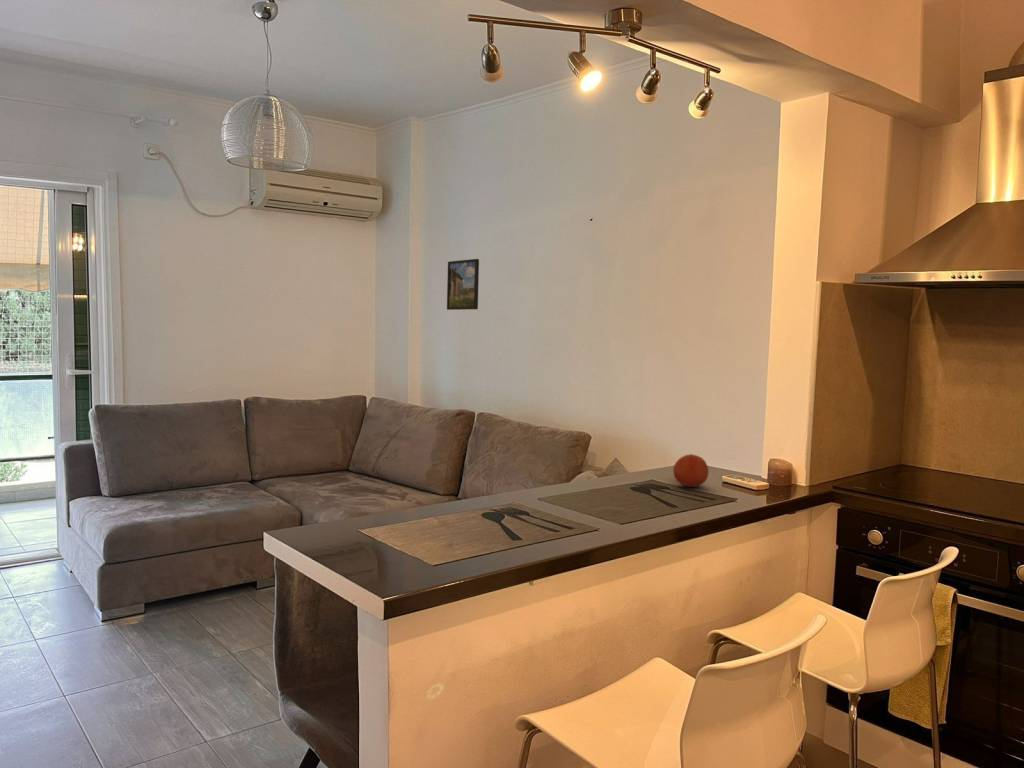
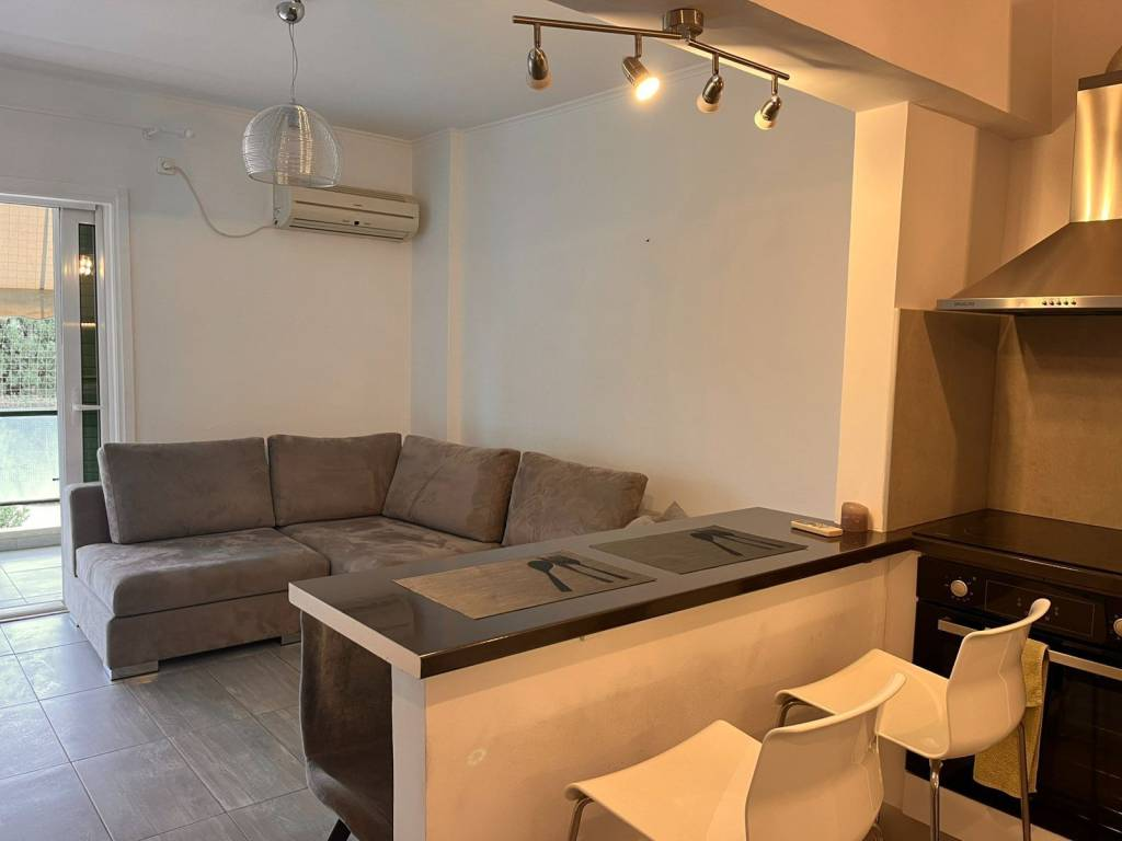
- fruit [672,453,709,488]
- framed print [446,258,480,311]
